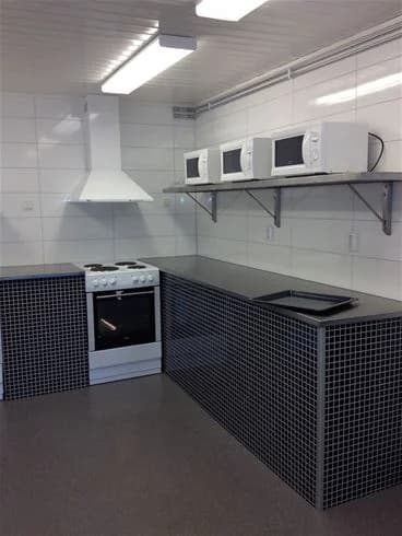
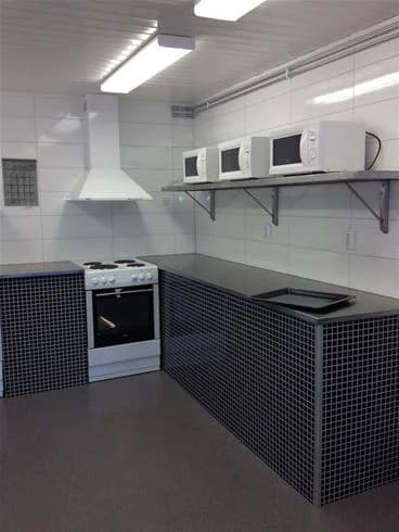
+ calendar [0,155,40,207]
